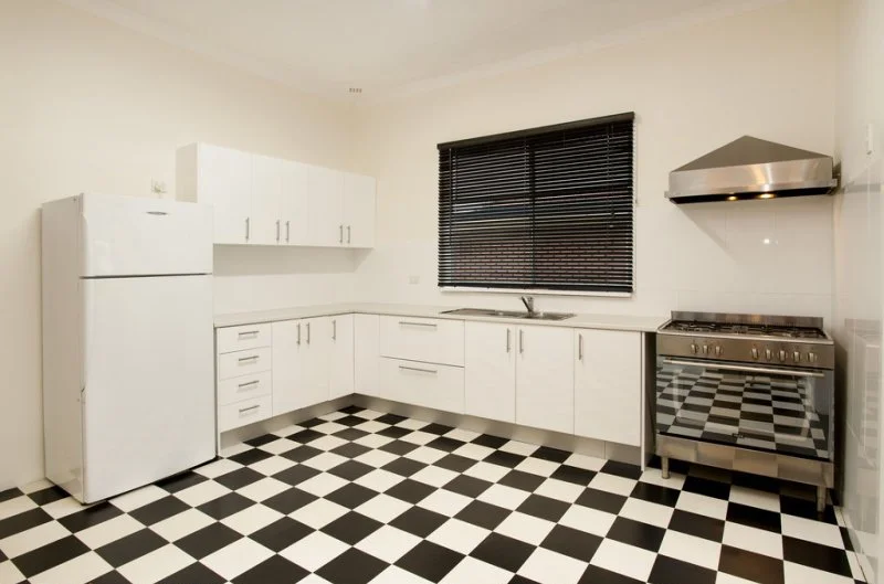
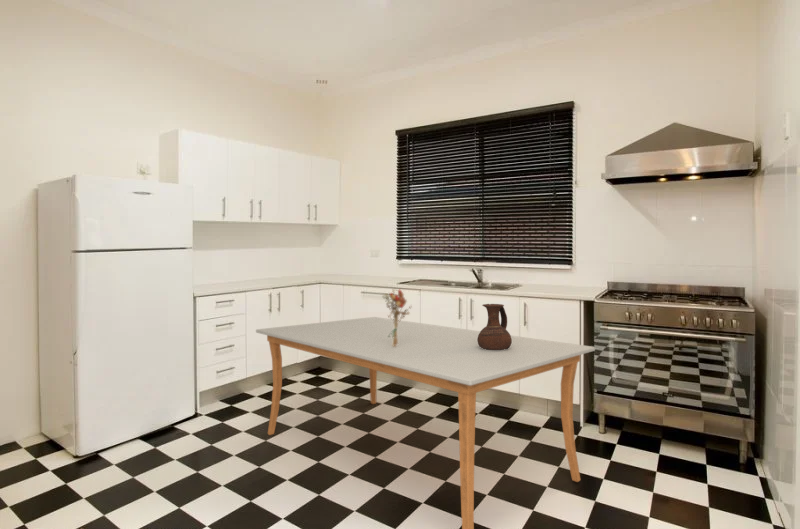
+ ceramic pitcher [477,303,512,350]
+ dining table [255,316,596,529]
+ bouquet [382,288,413,346]
